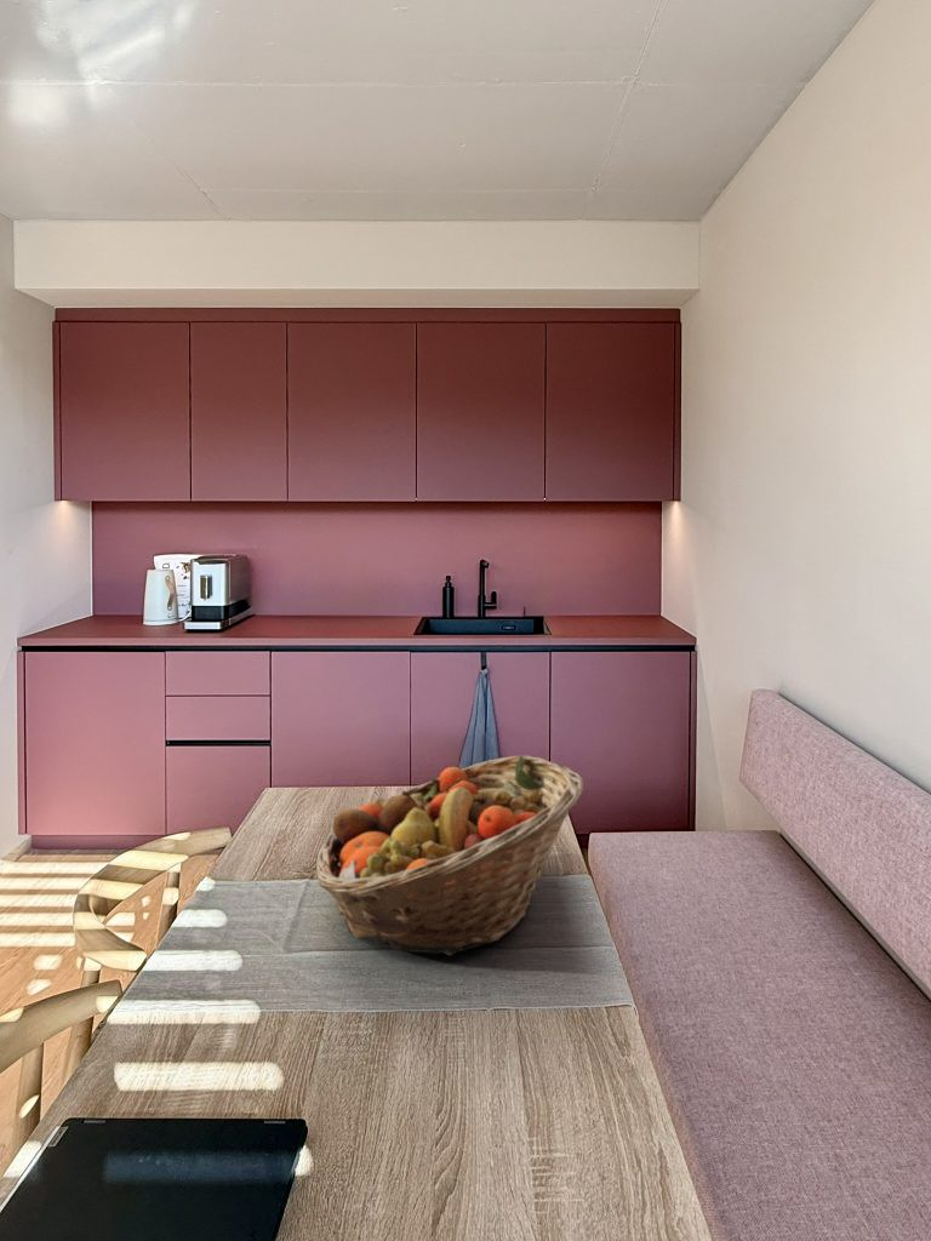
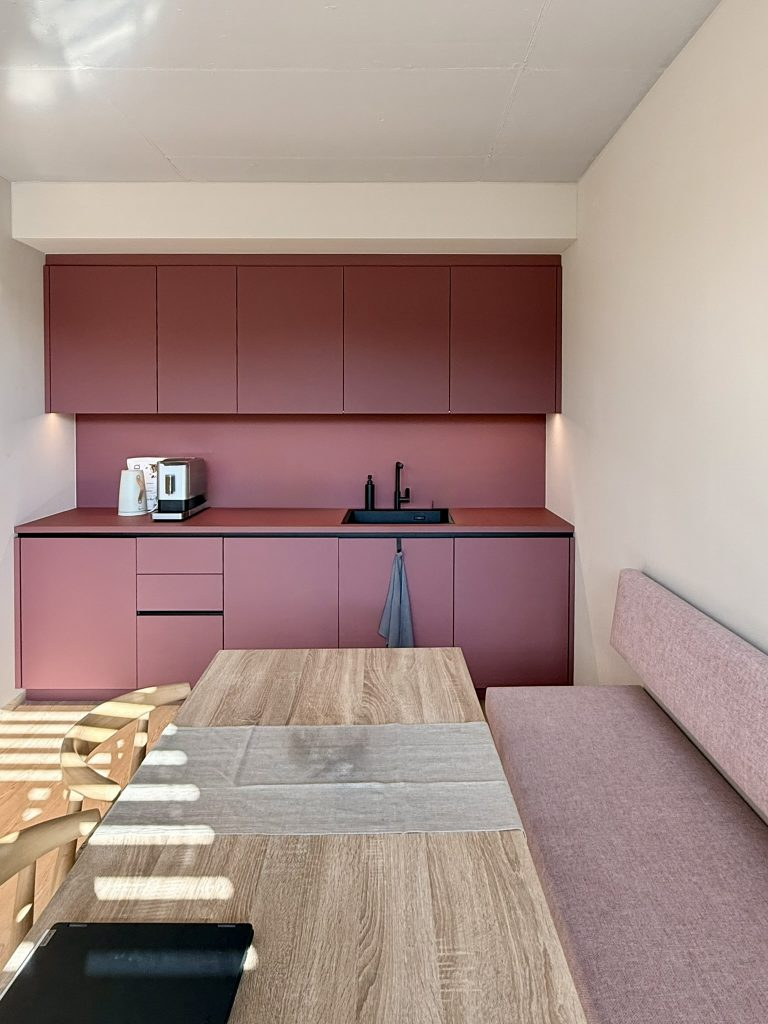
- fruit basket [315,754,584,957]
